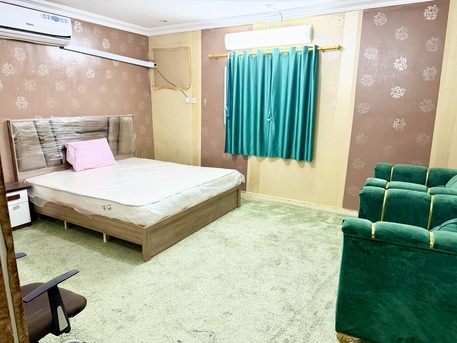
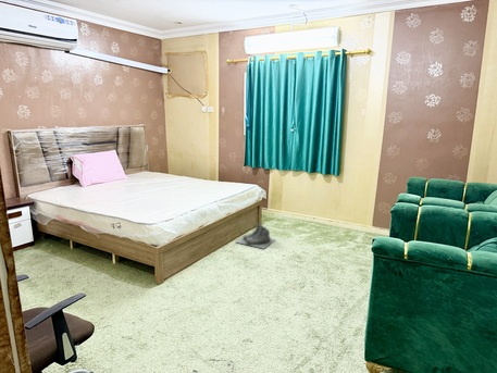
+ boots [234,223,276,250]
